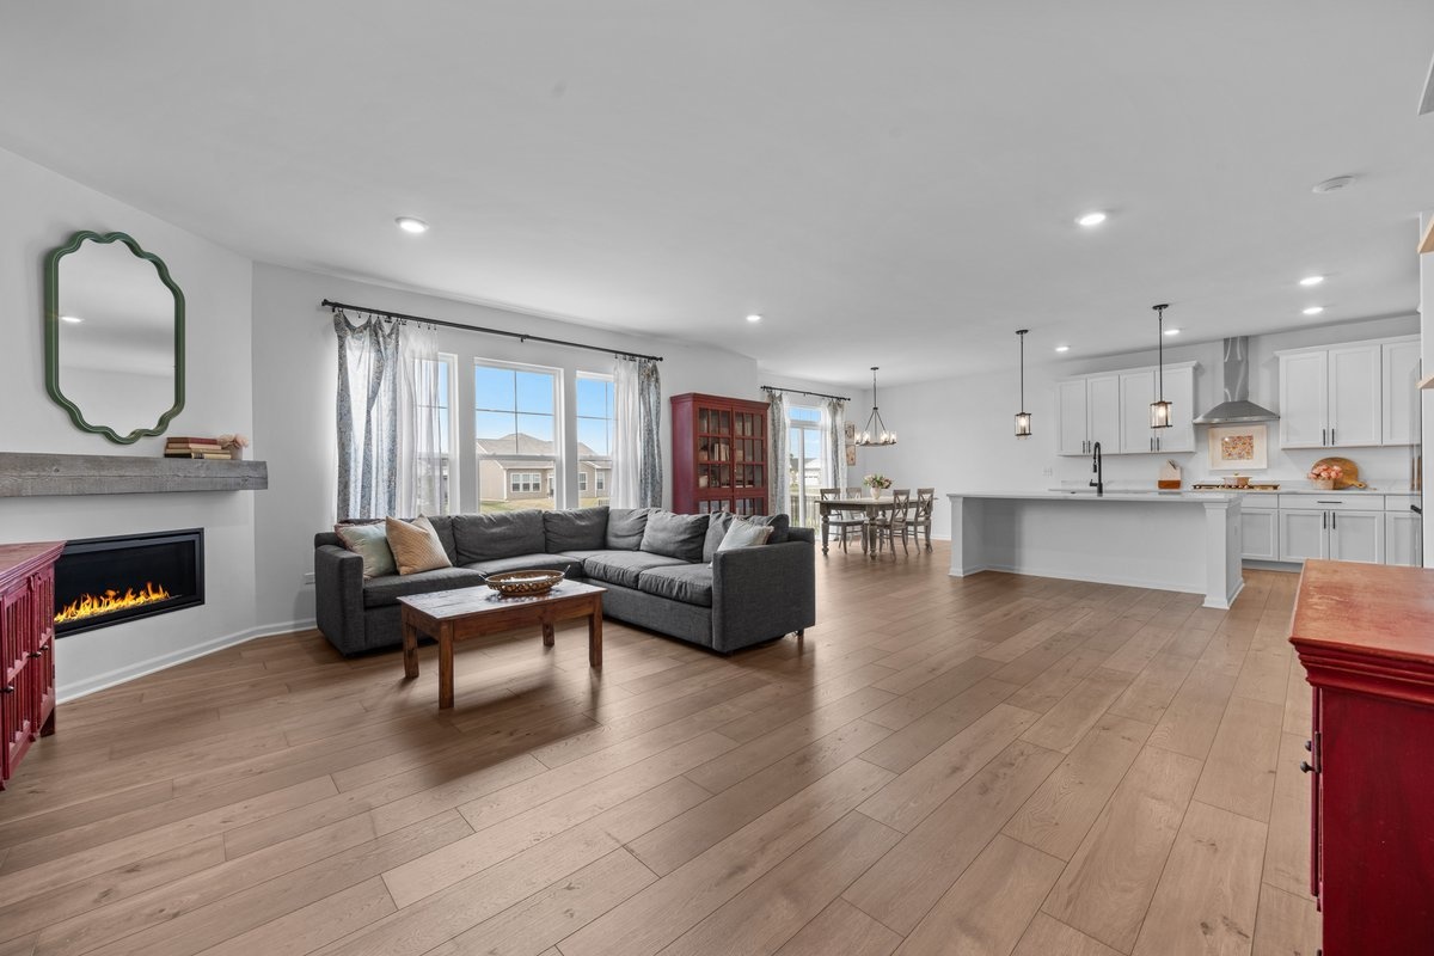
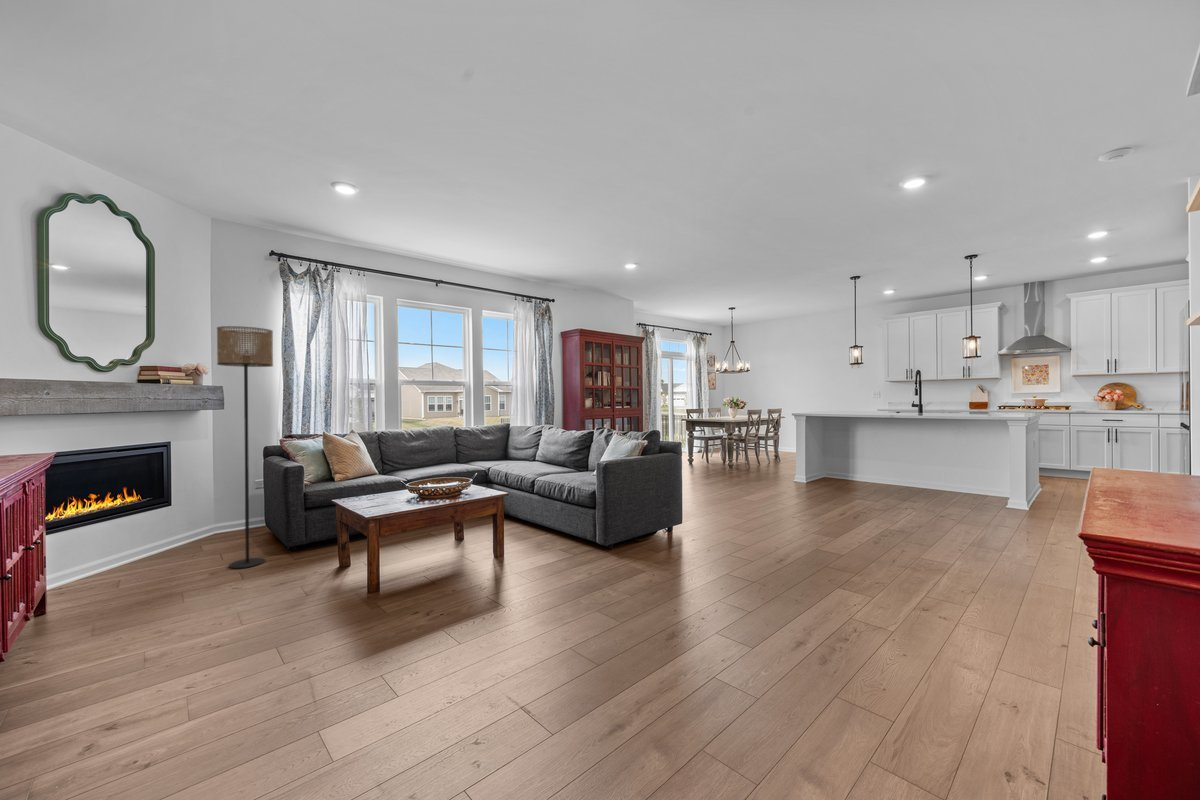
+ floor lamp [216,325,274,570]
